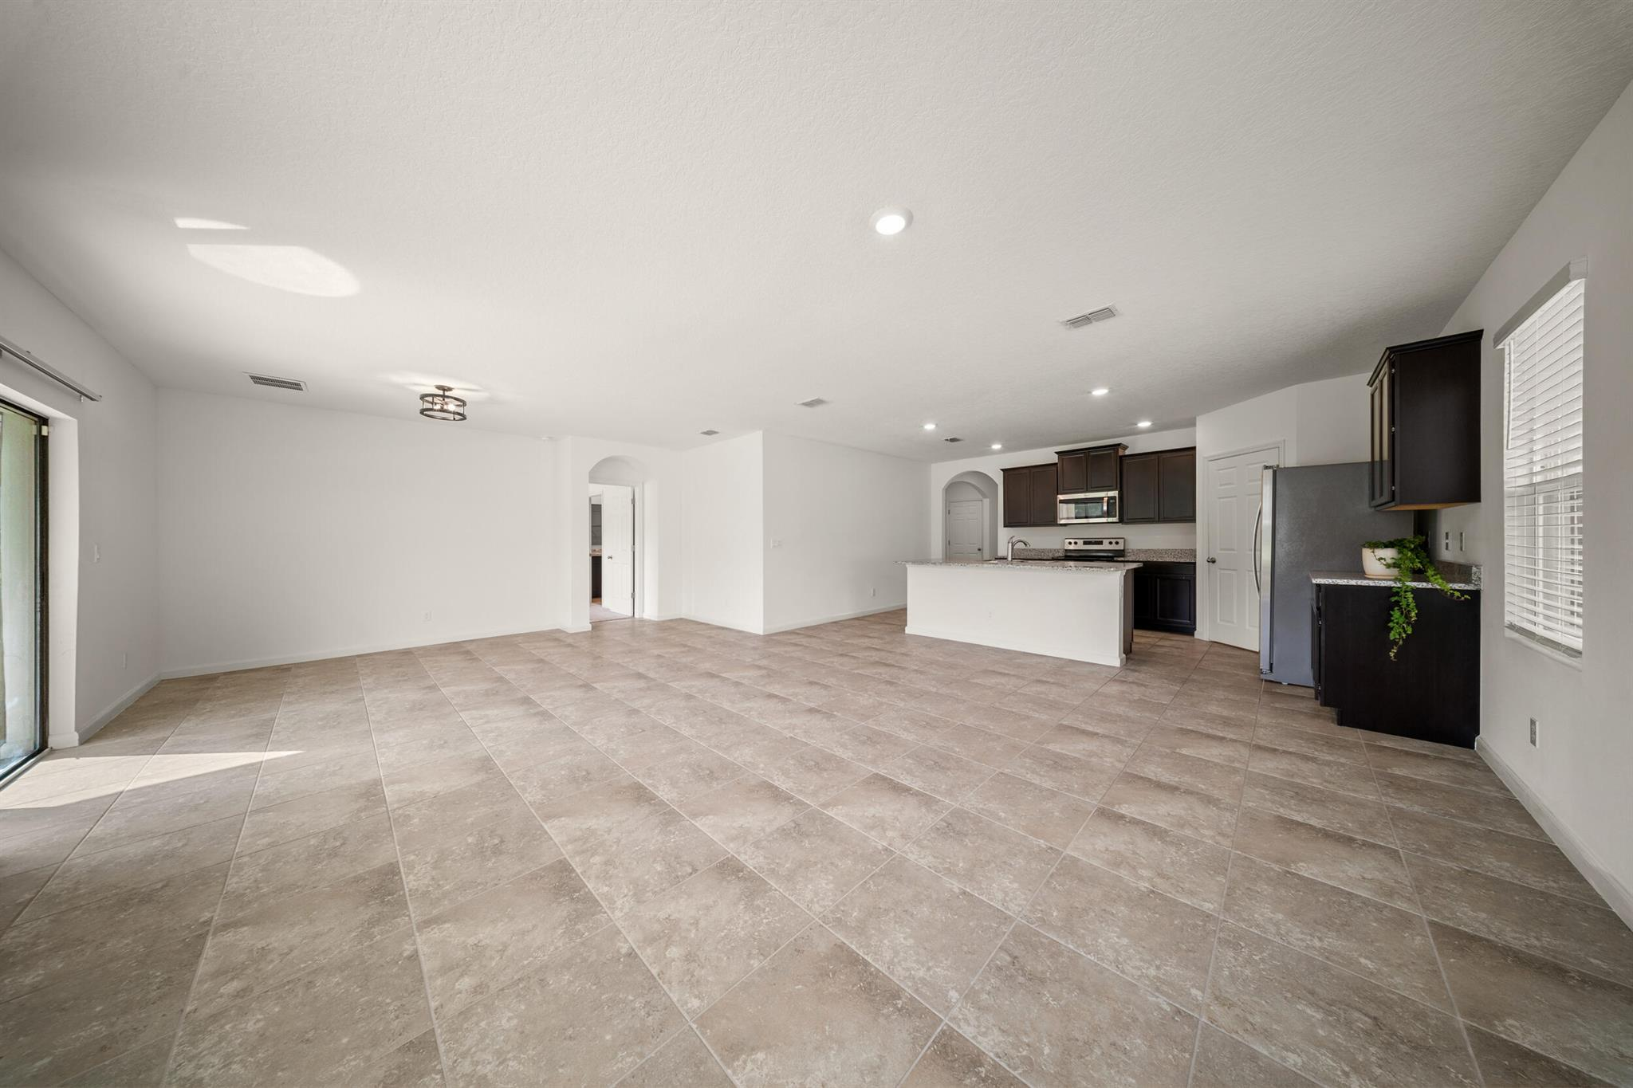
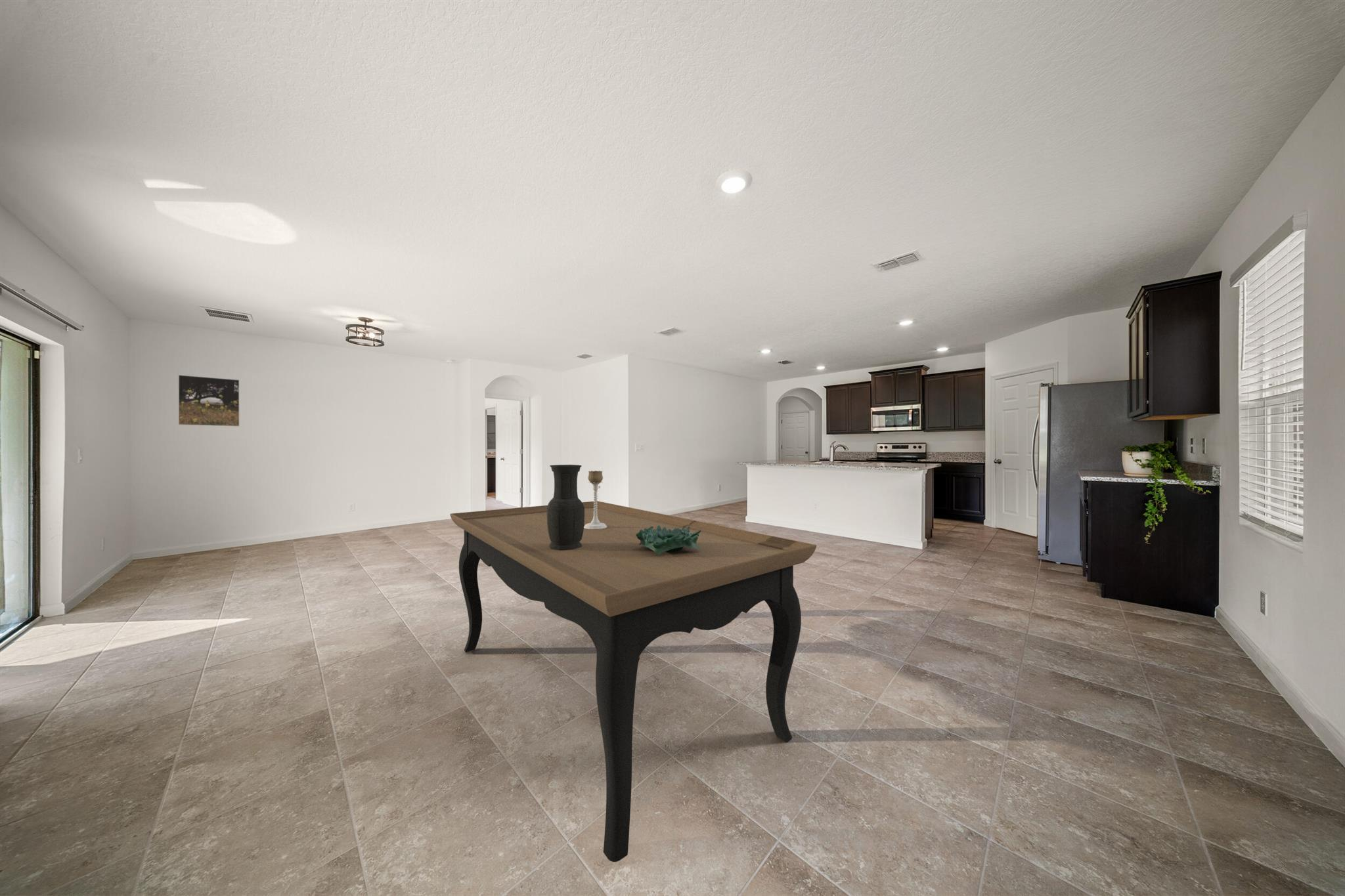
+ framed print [177,374,240,427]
+ decorative bowl [636,525,701,555]
+ vase [547,464,584,551]
+ dining table [449,501,817,863]
+ candle holder [584,470,607,530]
